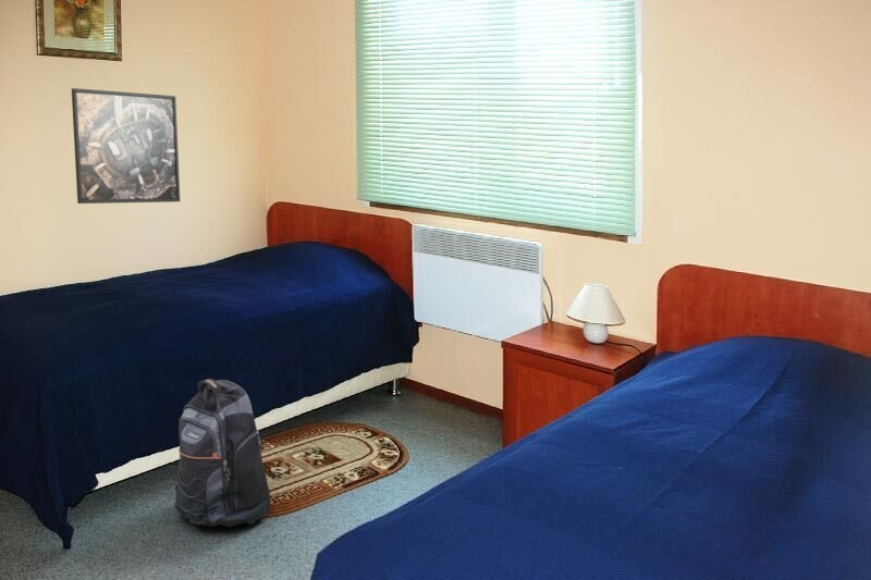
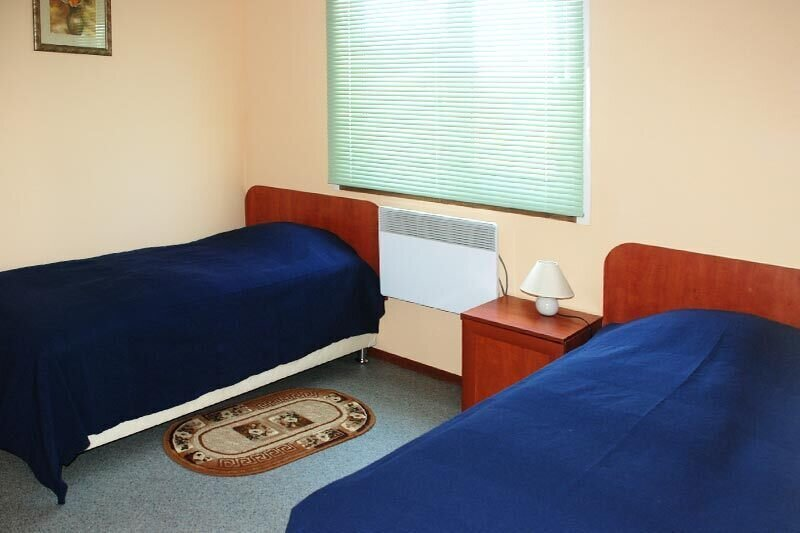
- backpack [174,378,272,529]
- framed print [71,87,181,205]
